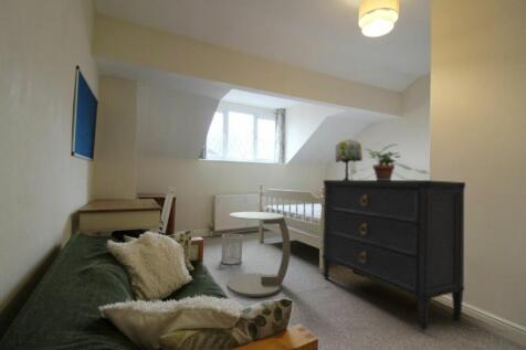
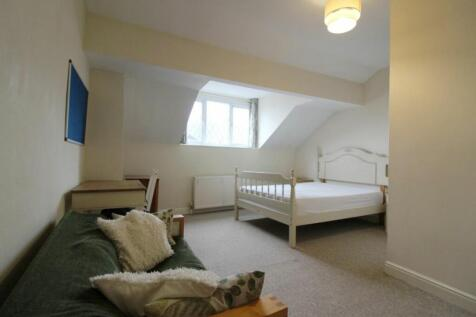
- table lamp [335,139,364,180]
- wastebasket [220,233,244,265]
- side table [225,211,292,298]
- potted plant [364,144,402,180]
- dresser [320,179,466,332]
